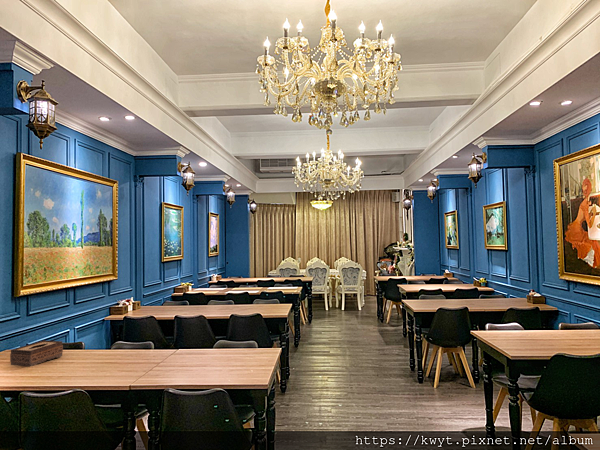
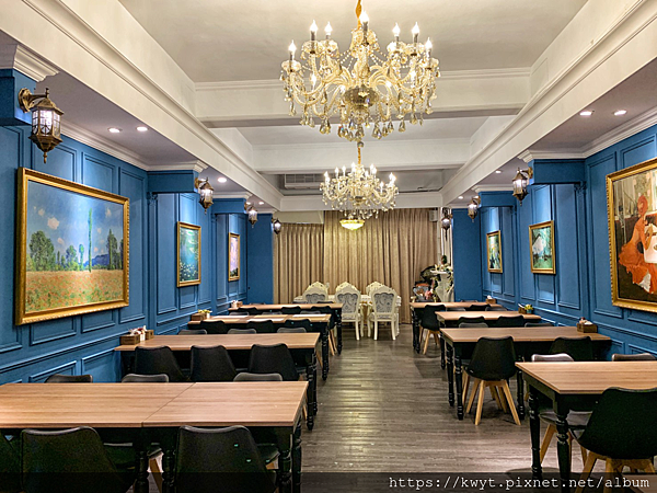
- tissue box [9,340,64,367]
